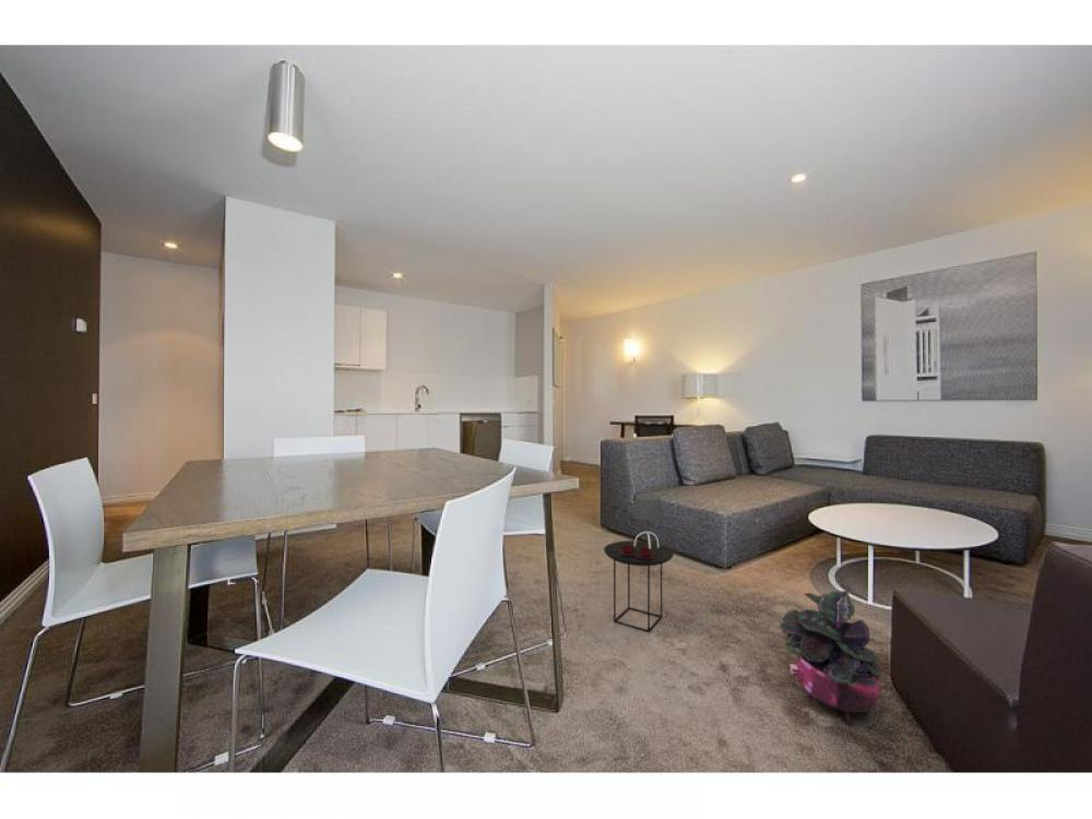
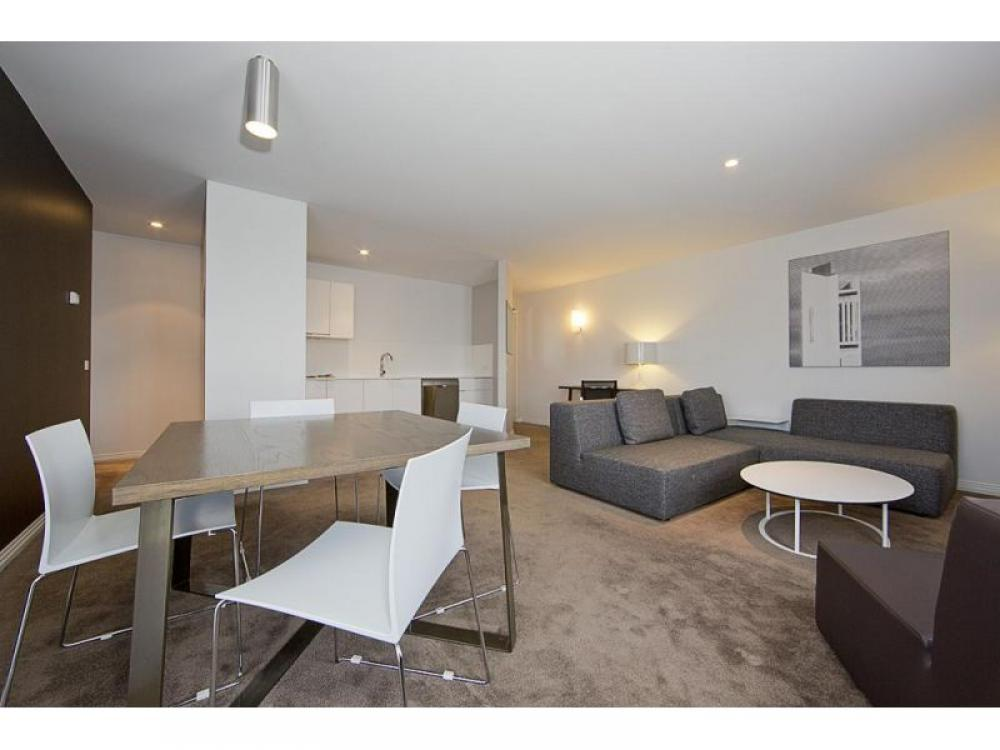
- potted plant [779,590,885,727]
- side table [603,494,675,633]
